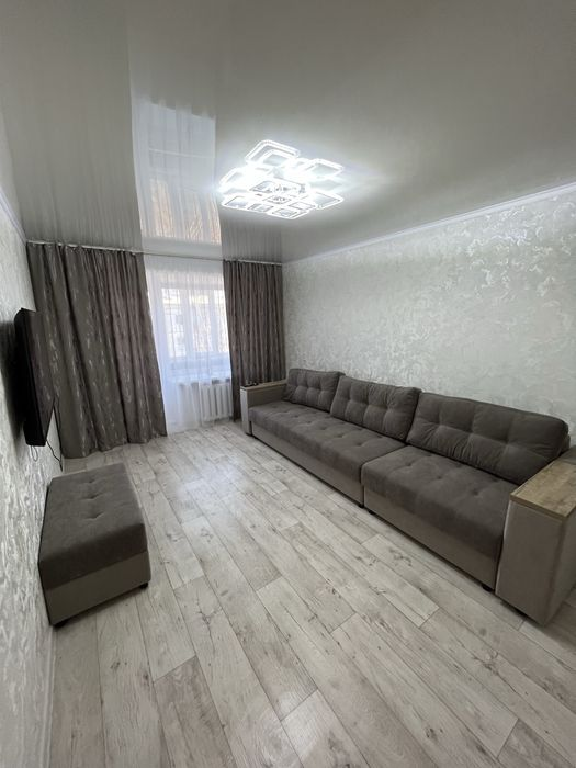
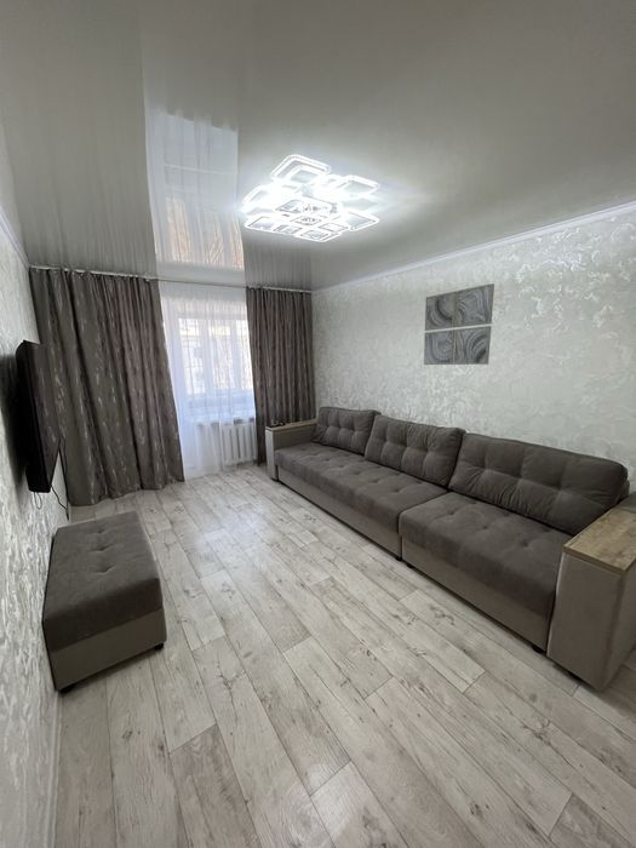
+ wall art [423,282,495,366]
